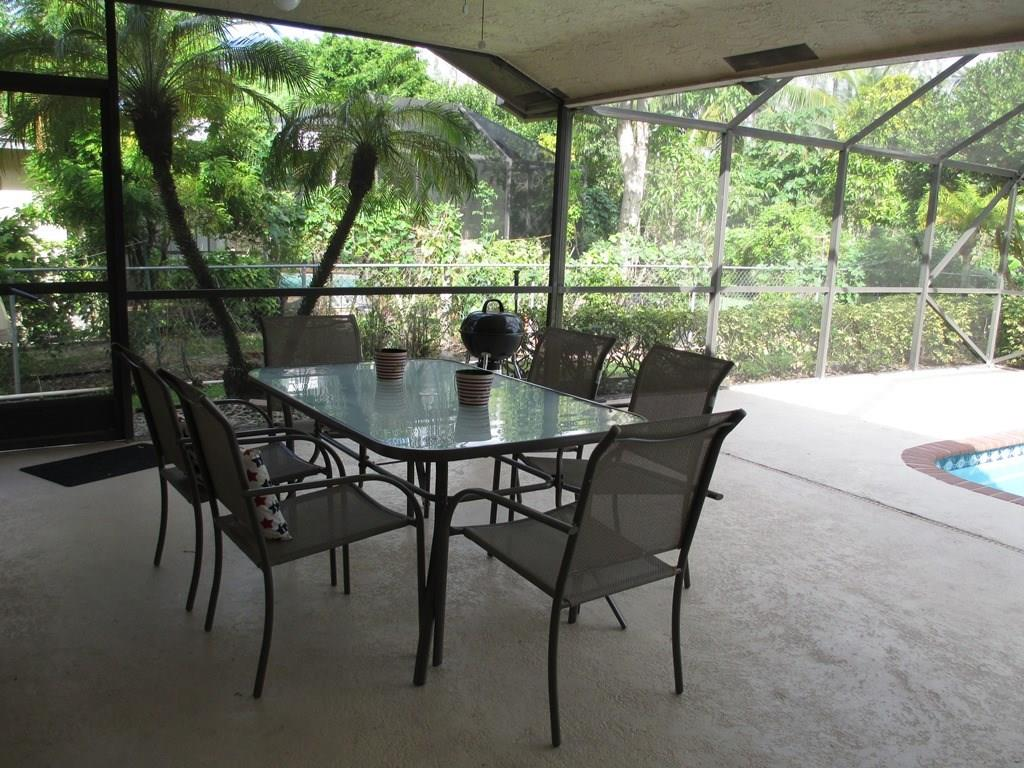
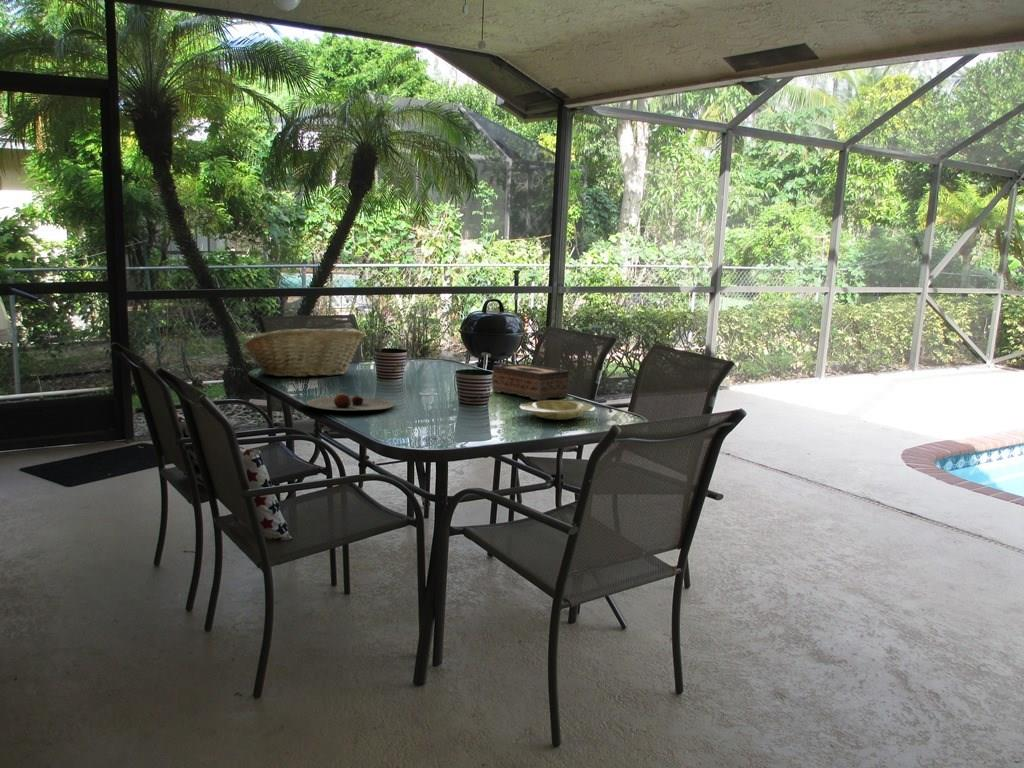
+ plate [519,399,597,421]
+ tissue box [491,363,570,401]
+ plate [305,392,395,411]
+ fruit basket [242,328,365,378]
